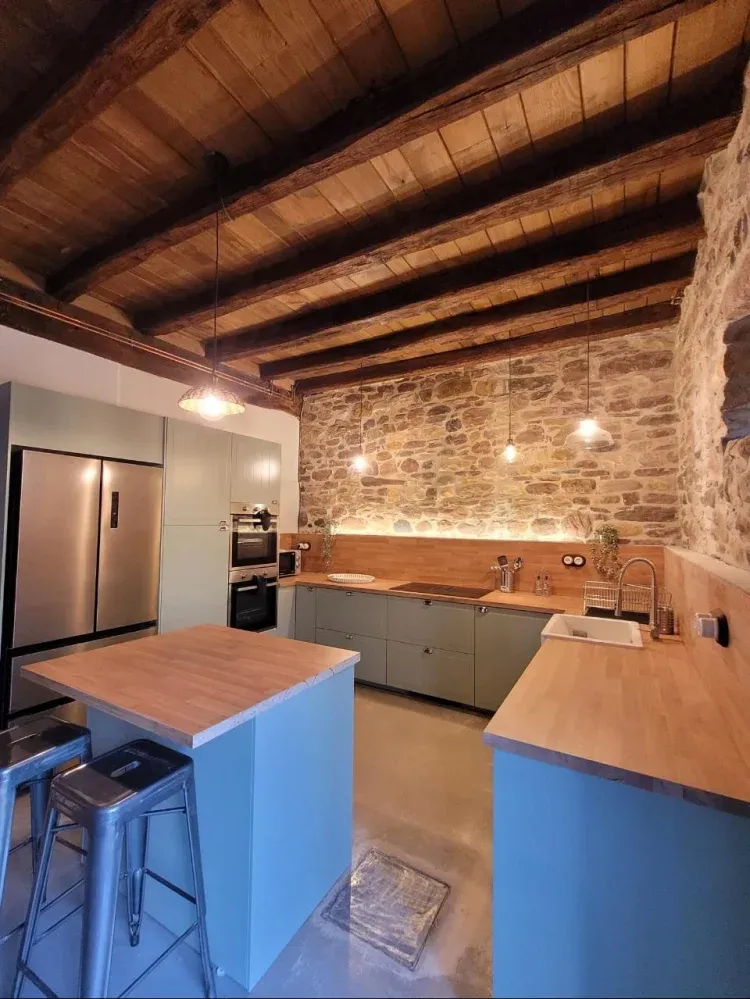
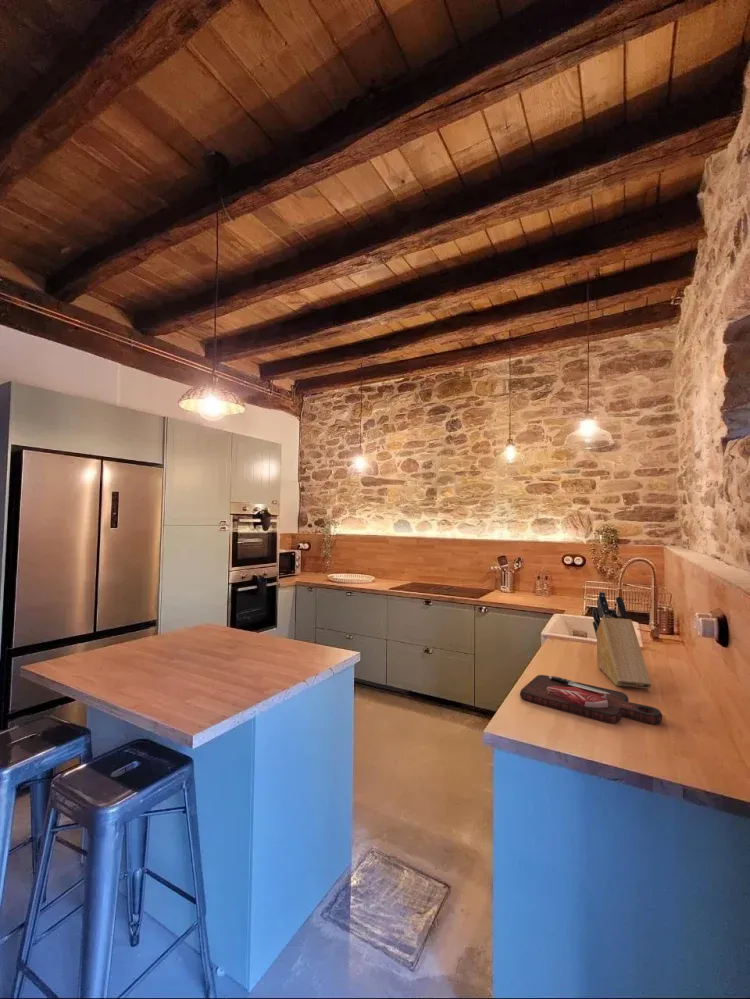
+ cutting board [519,674,663,725]
+ knife block [591,591,652,689]
